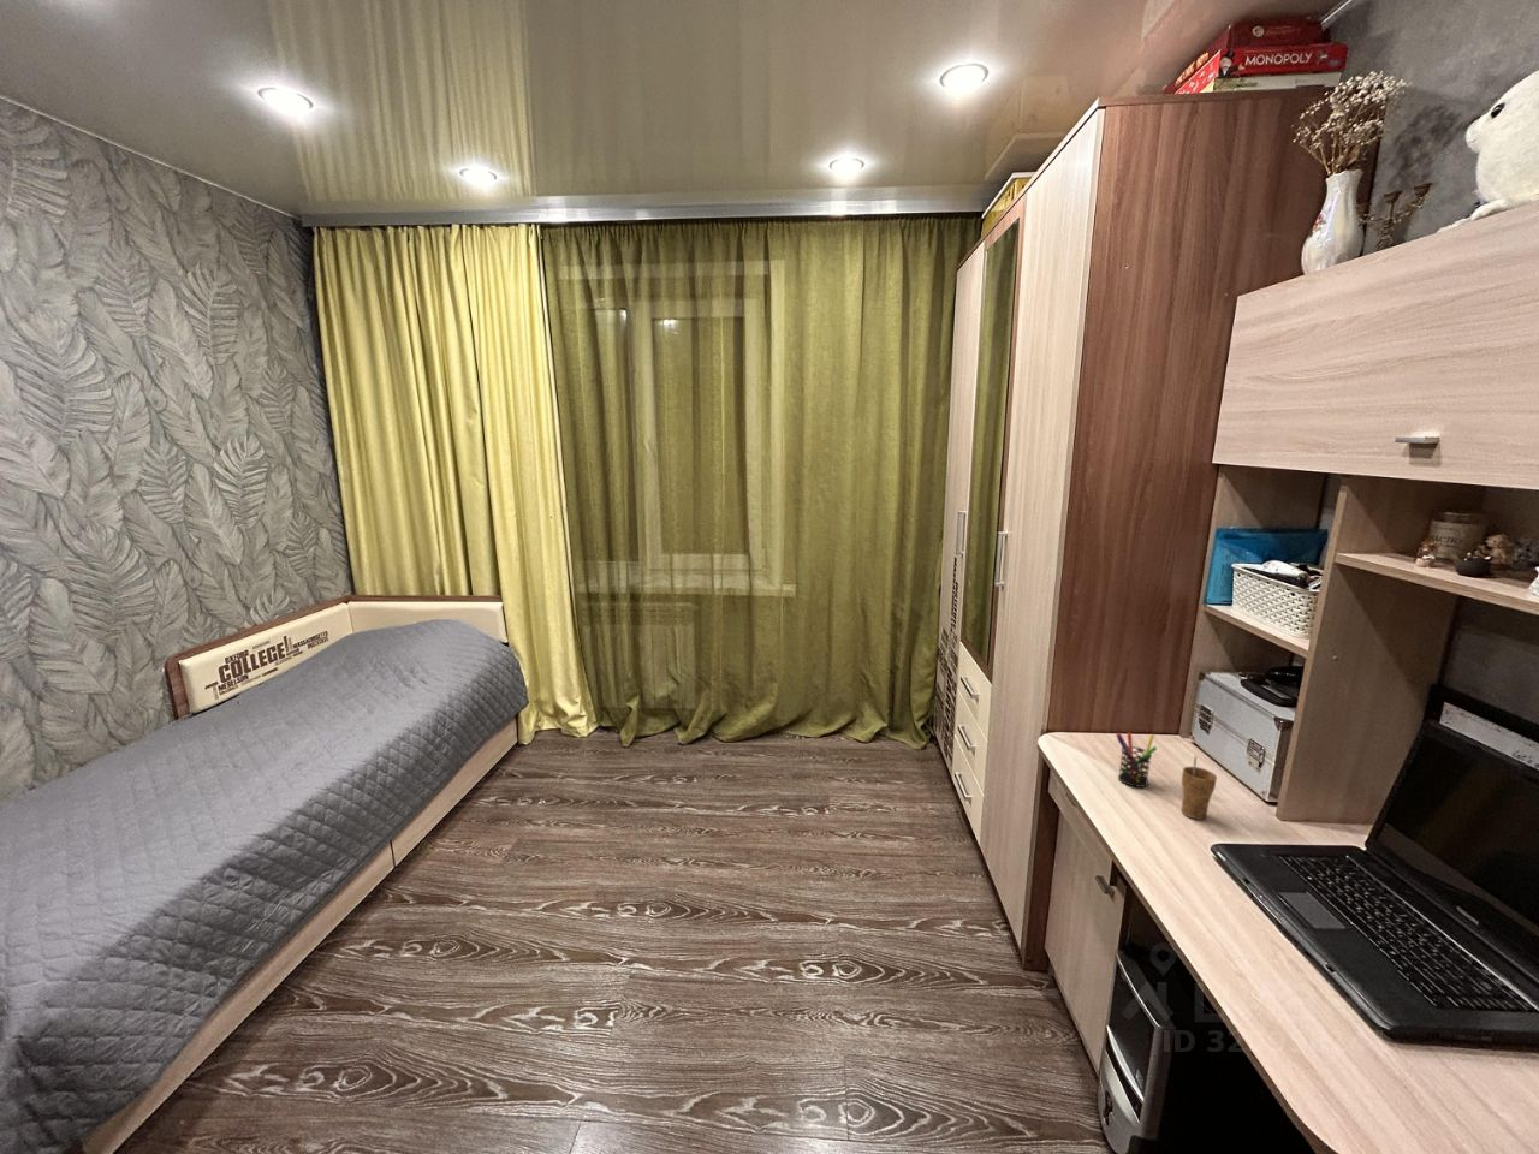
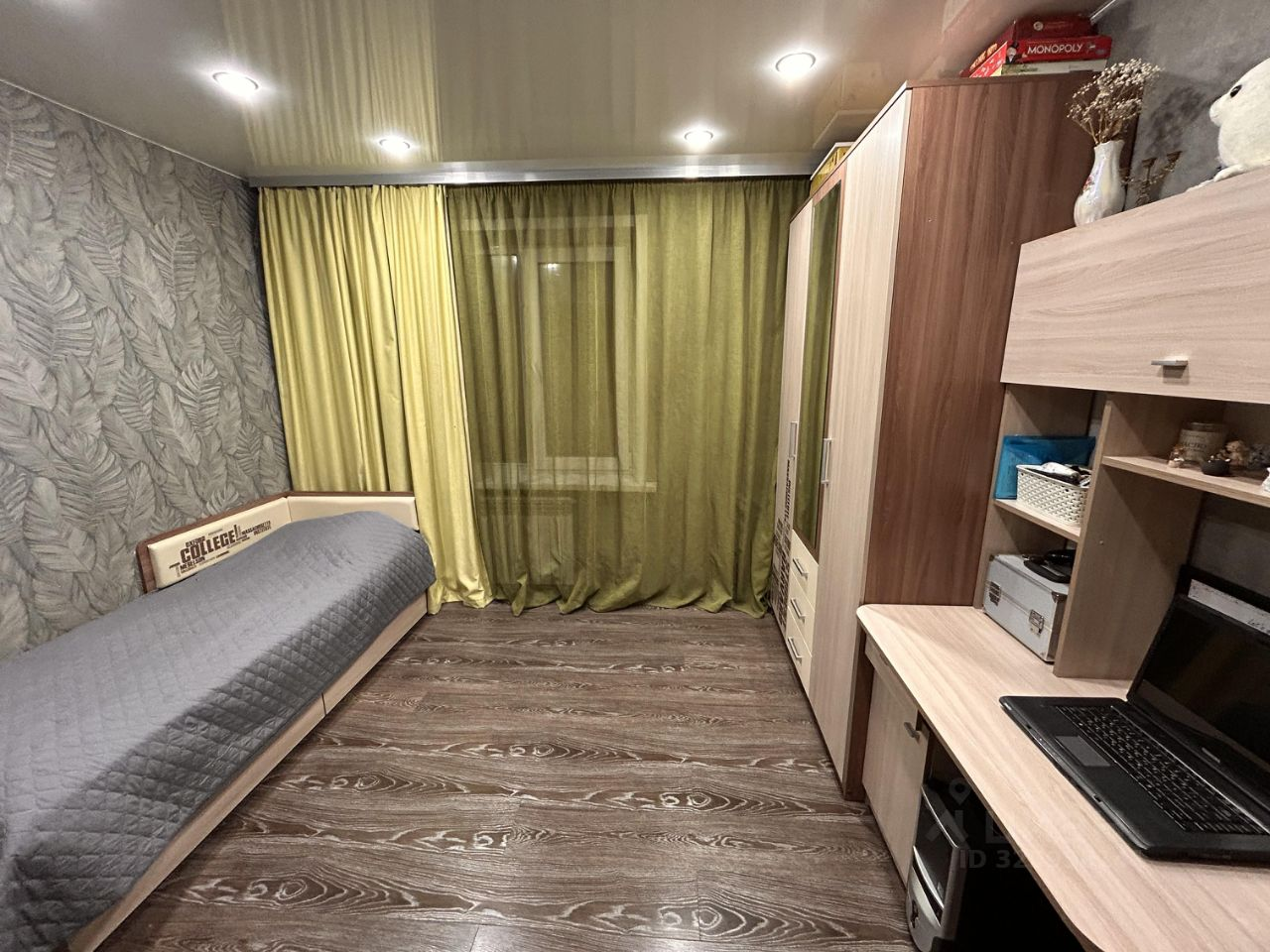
- pen holder [1115,732,1157,789]
- cup [1180,755,1218,821]
